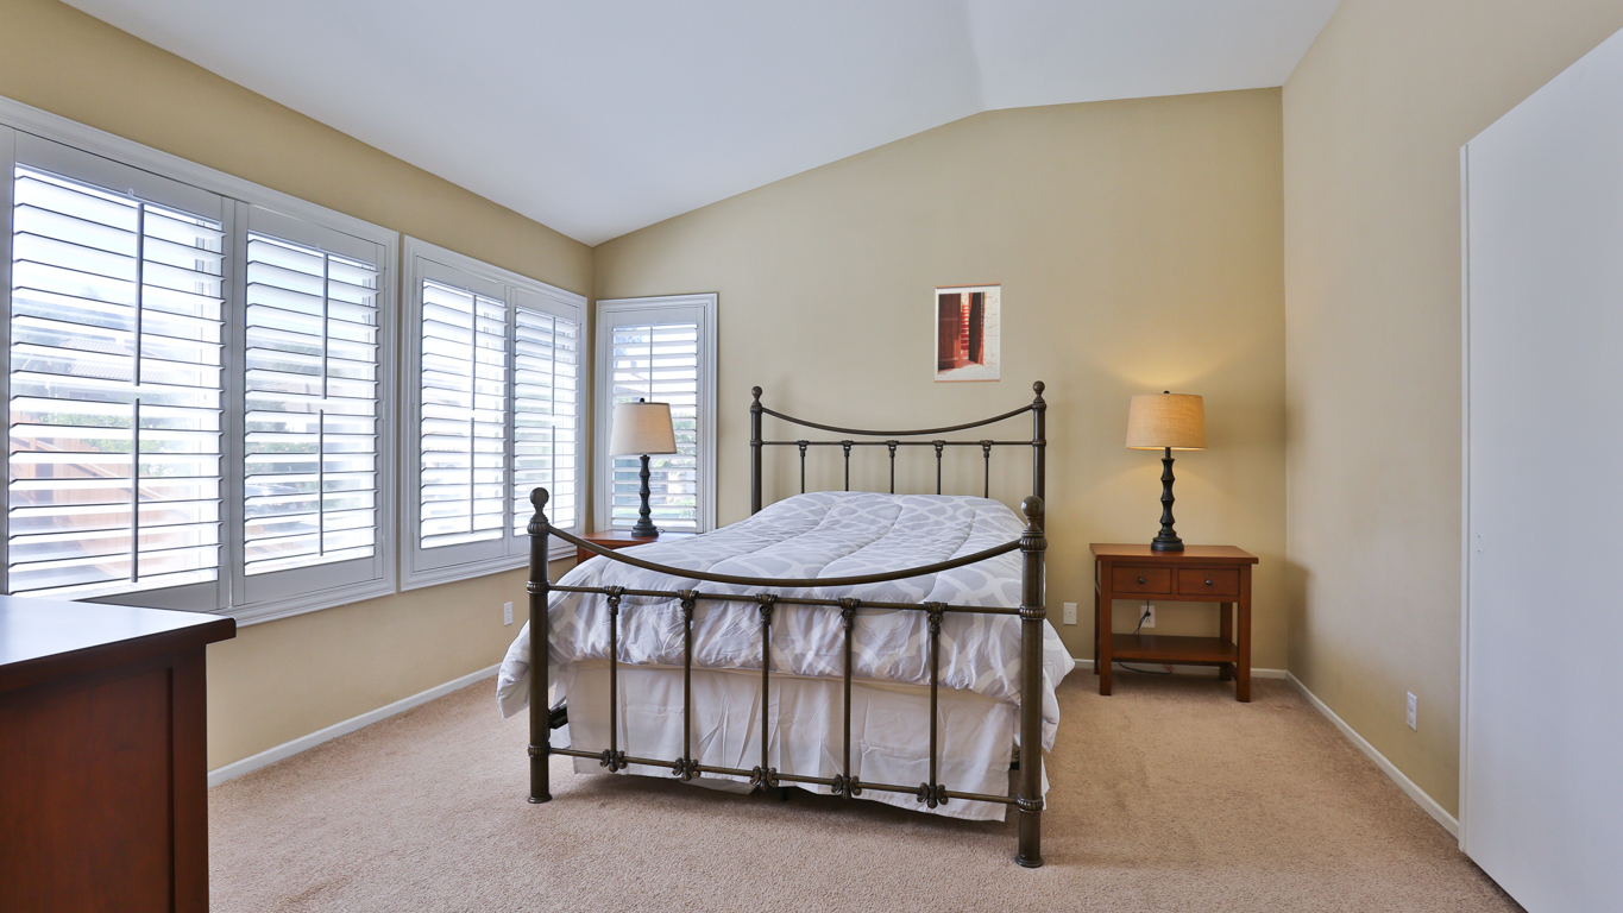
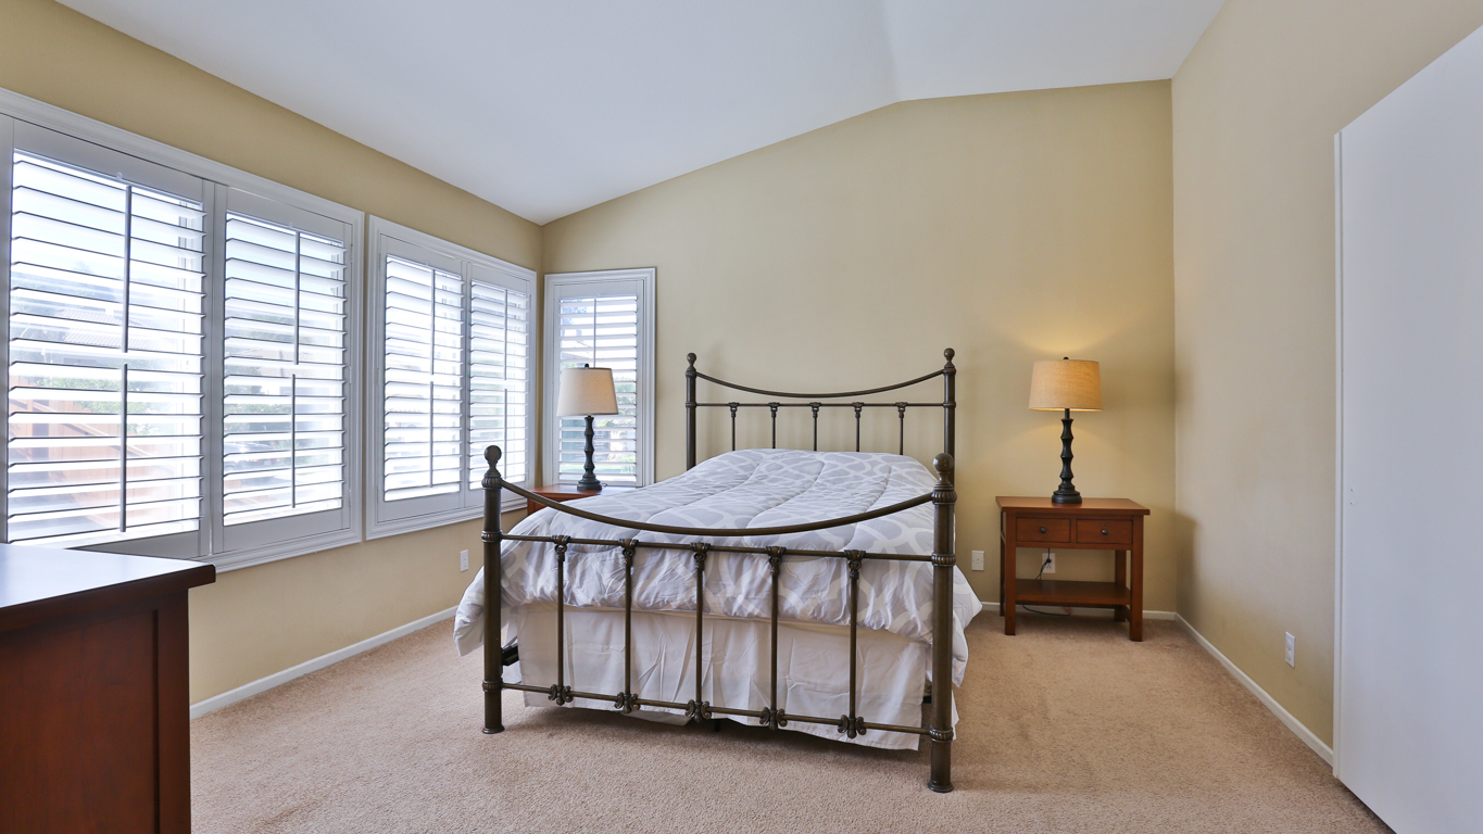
- wall art [933,282,1001,384]
